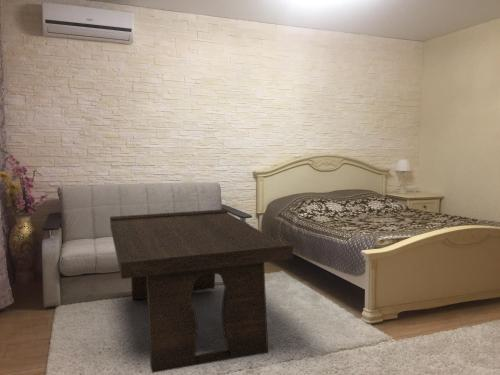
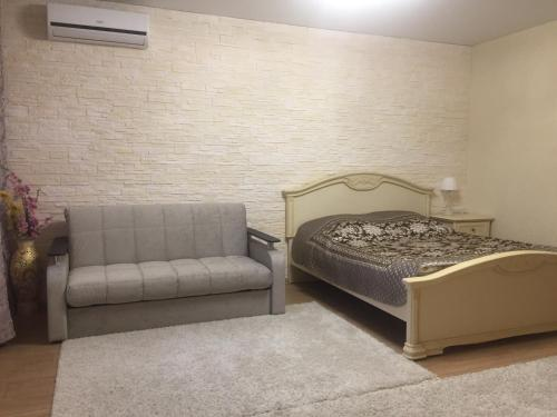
- coffee table [109,208,294,374]
